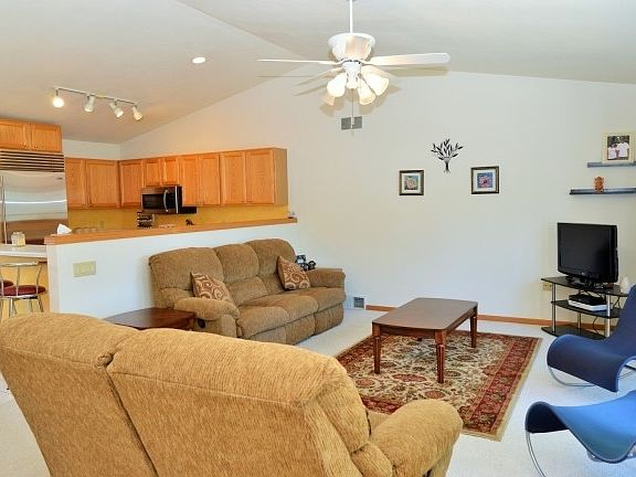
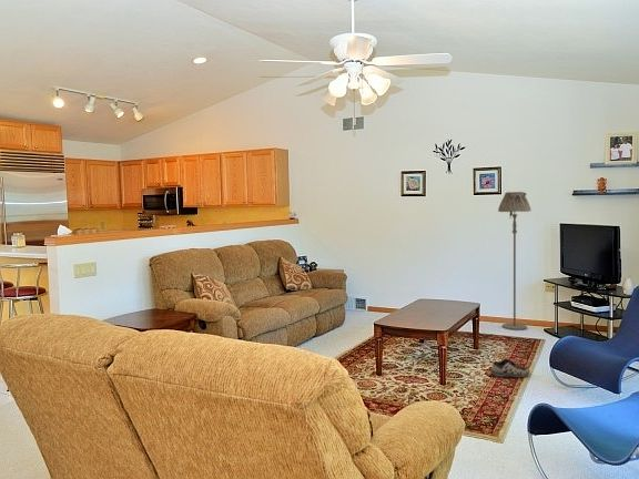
+ shoe [488,358,530,378]
+ floor lamp [497,191,532,332]
